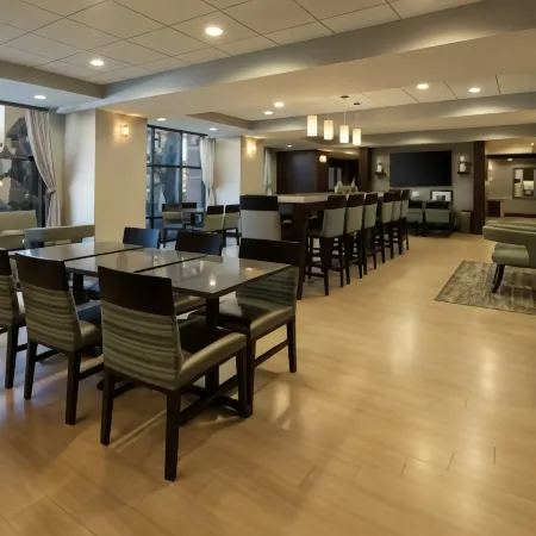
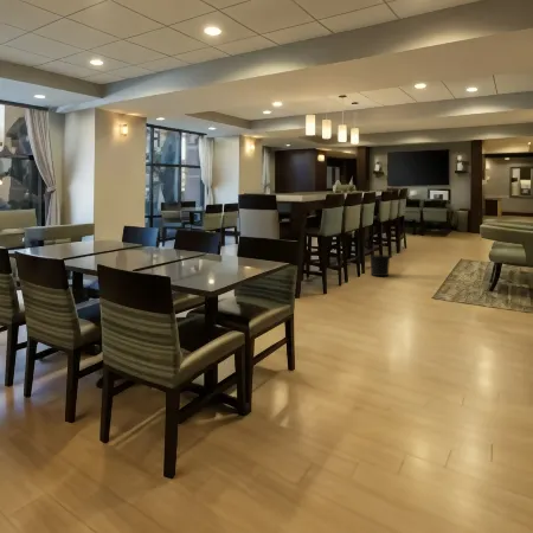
+ trash can [367,255,393,277]
